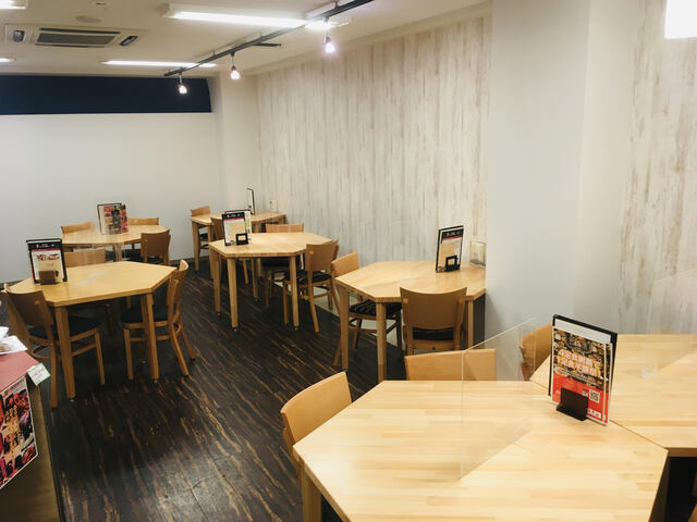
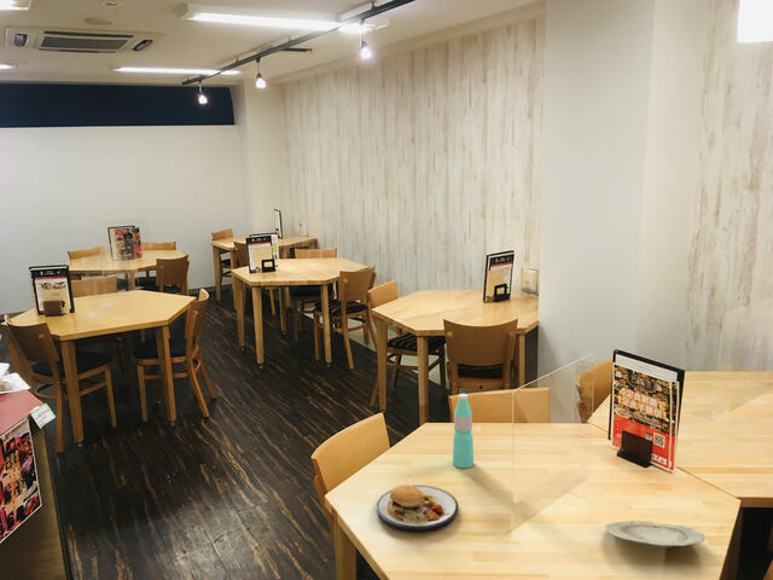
+ water bottle [452,393,475,469]
+ plate [376,474,459,534]
+ plate [604,520,707,550]
